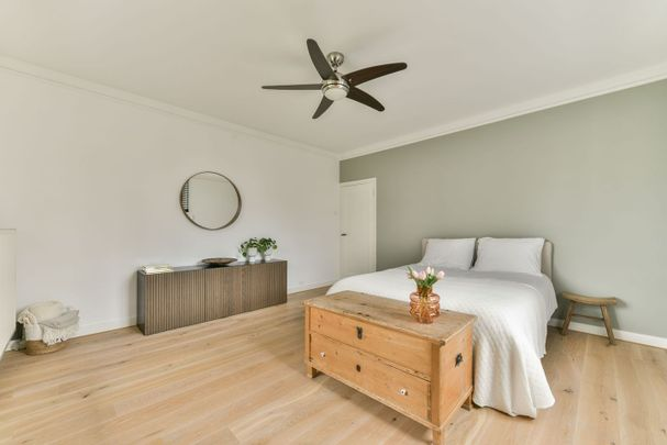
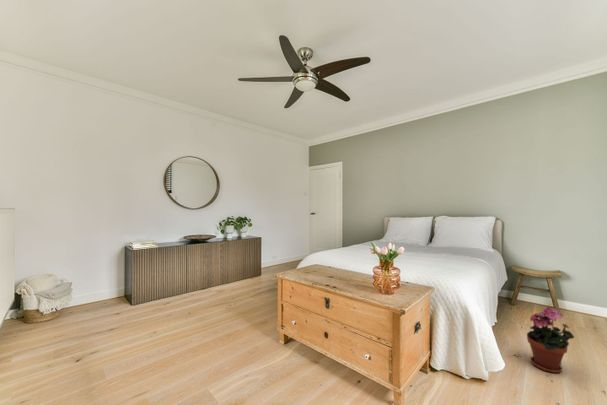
+ potted plant [526,306,575,374]
